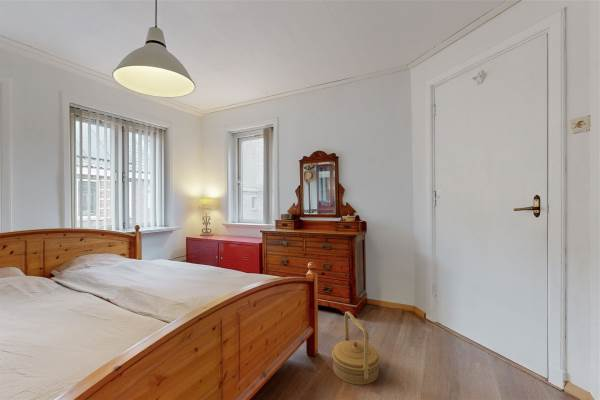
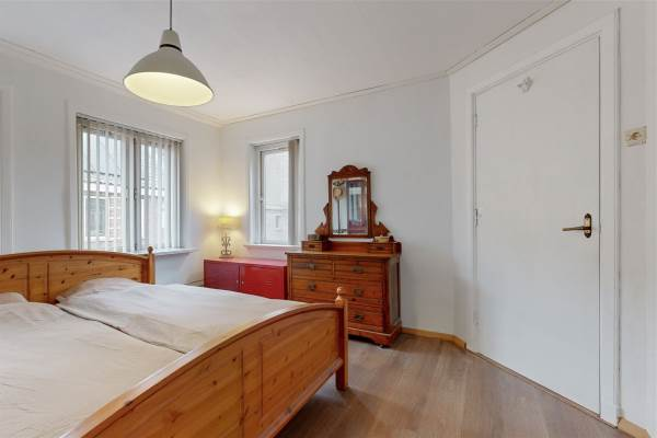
- basket [331,310,381,386]
